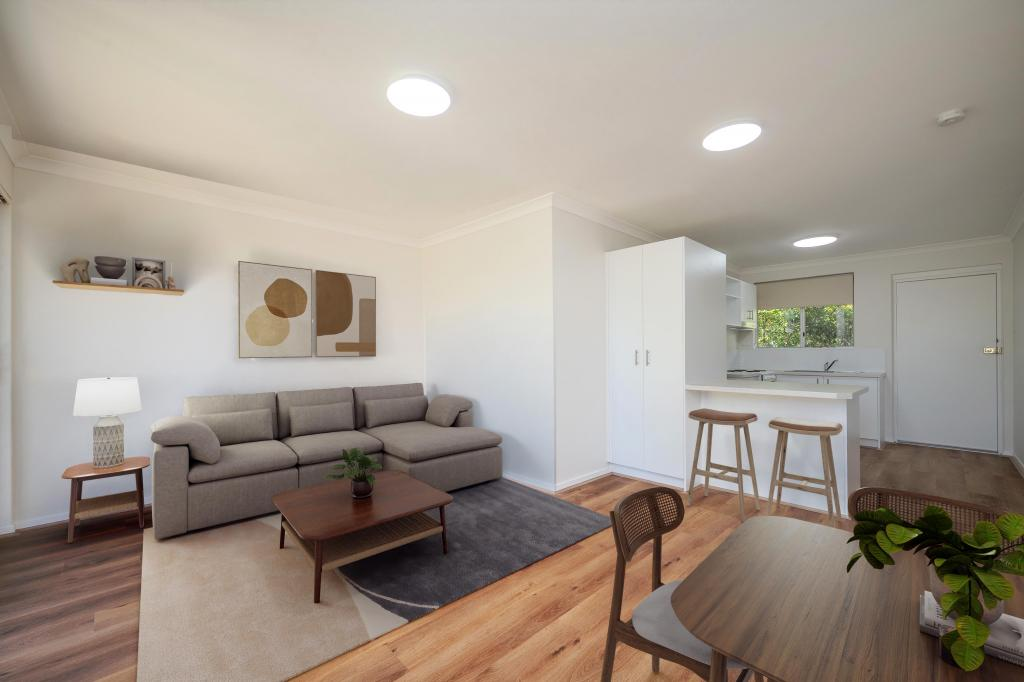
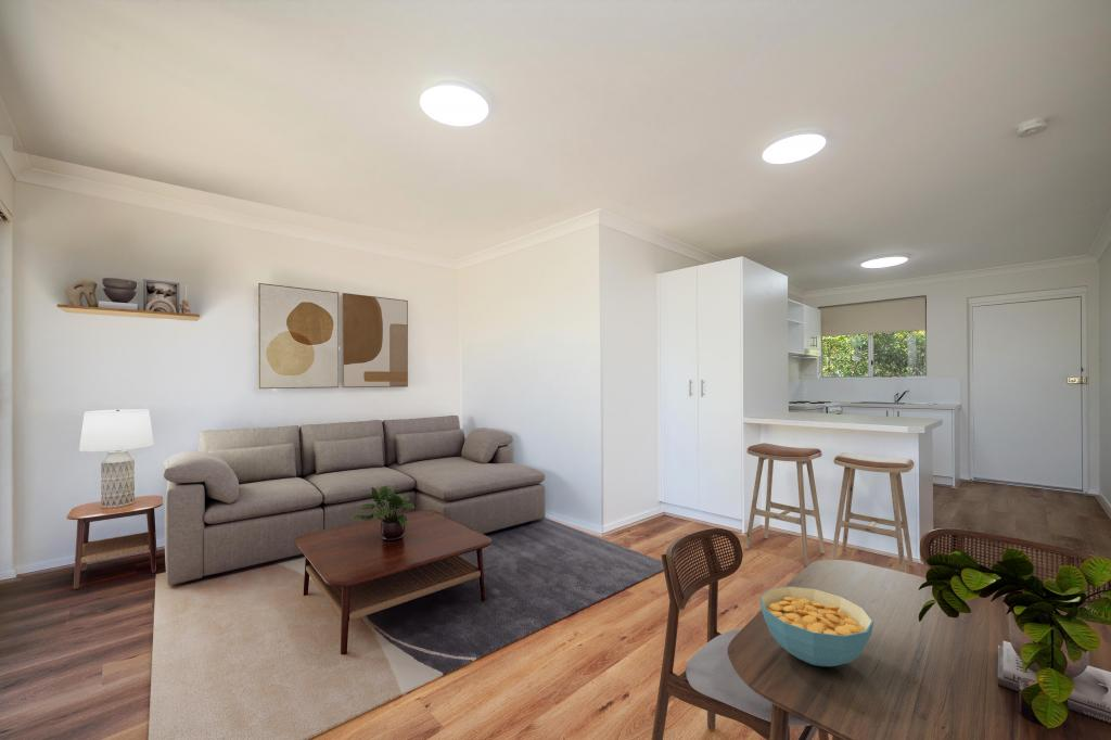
+ cereal bowl [759,586,874,667]
